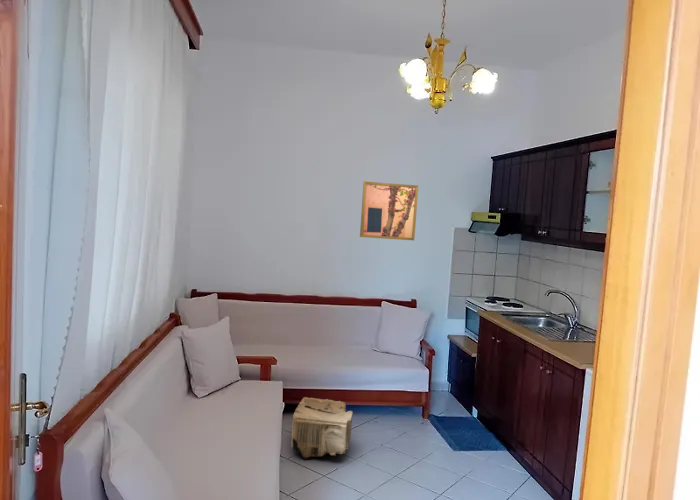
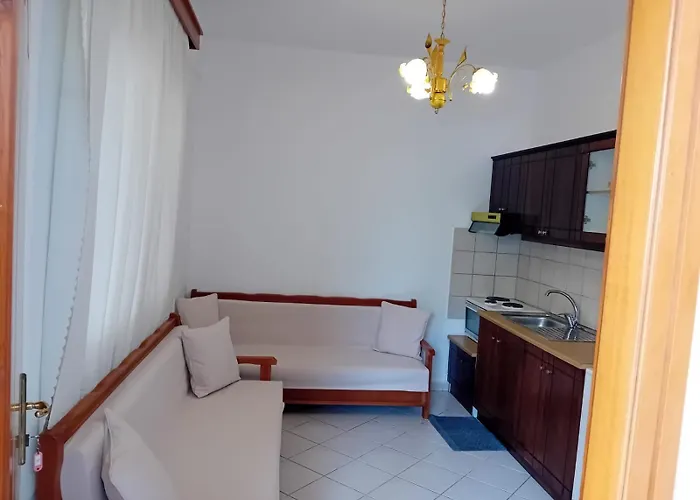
- pouf [290,396,354,460]
- wall art [359,180,419,241]
